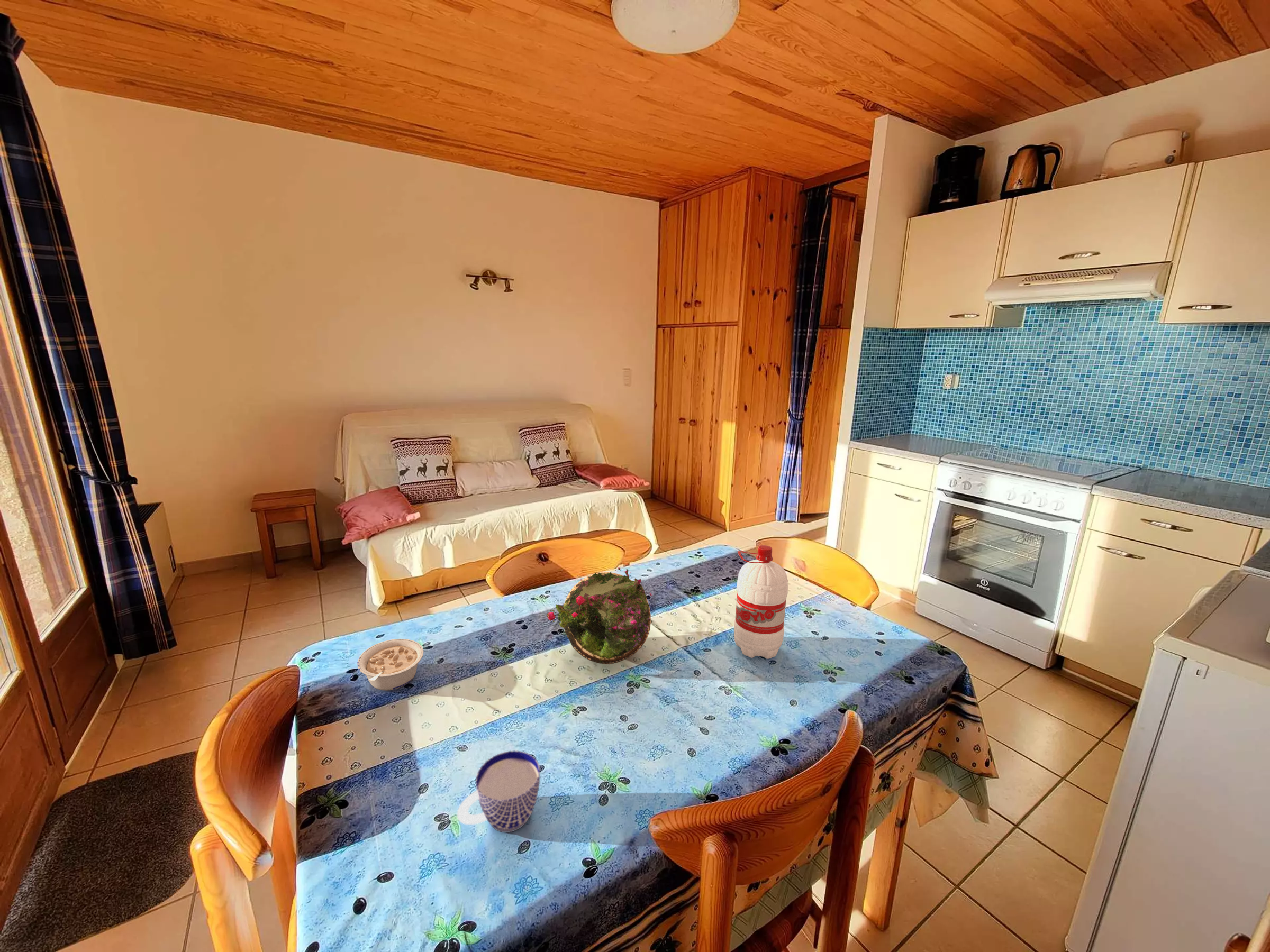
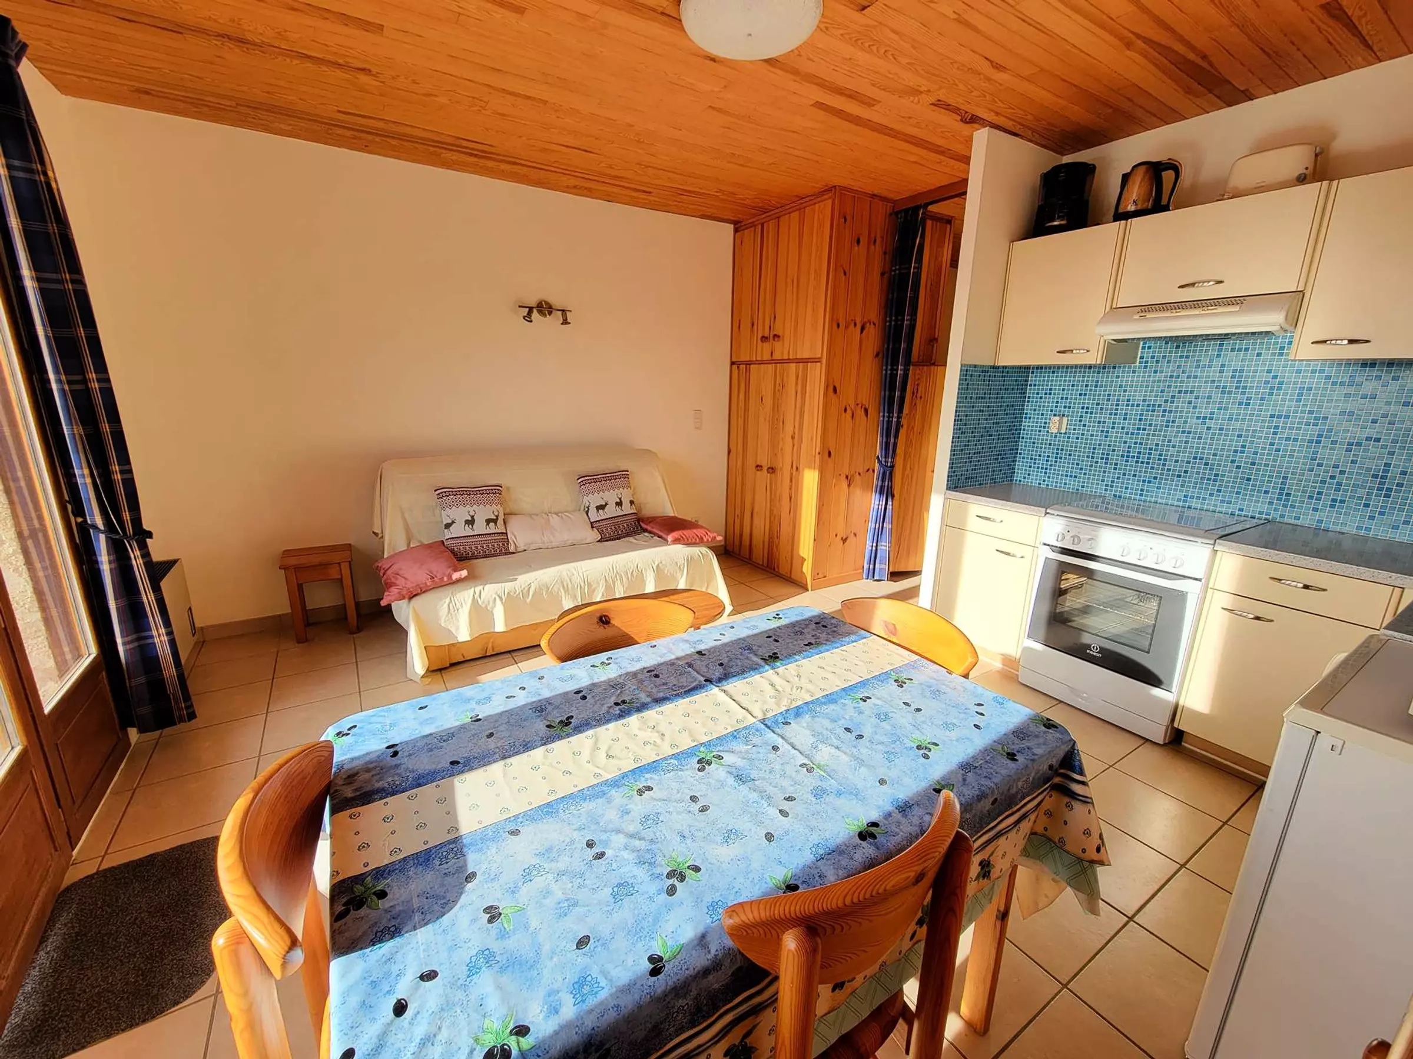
- cup [457,750,541,833]
- water bottle [733,545,788,660]
- legume [357,638,424,691]
- flower pot [546,563,653,665]
